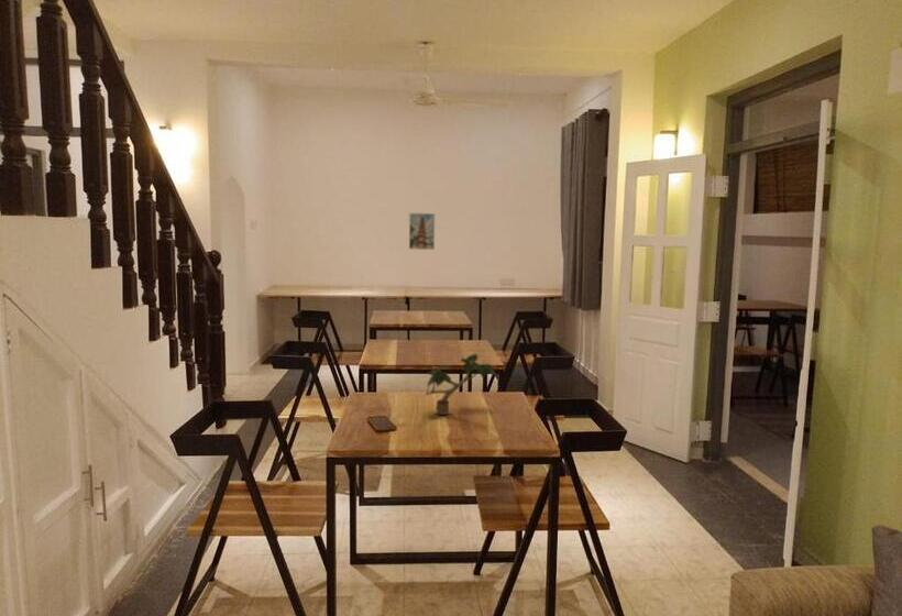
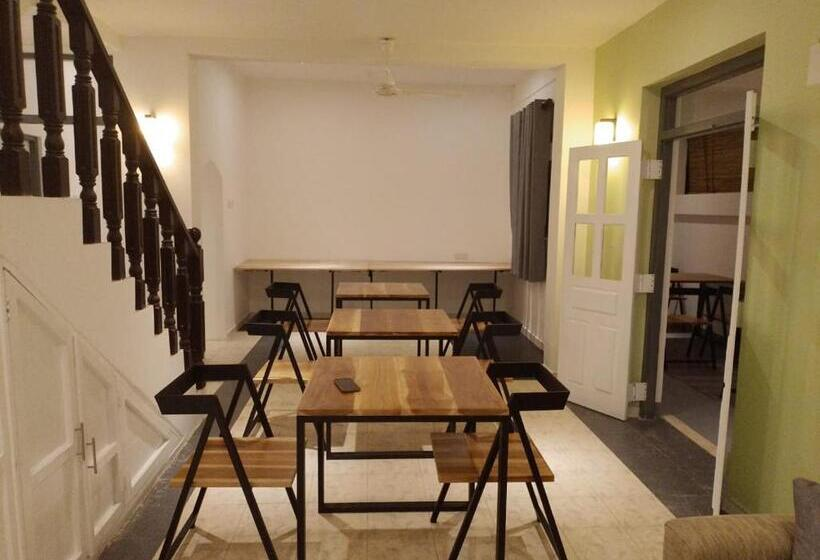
- potted plant [425,352,498,416]
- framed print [408,212,436,251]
